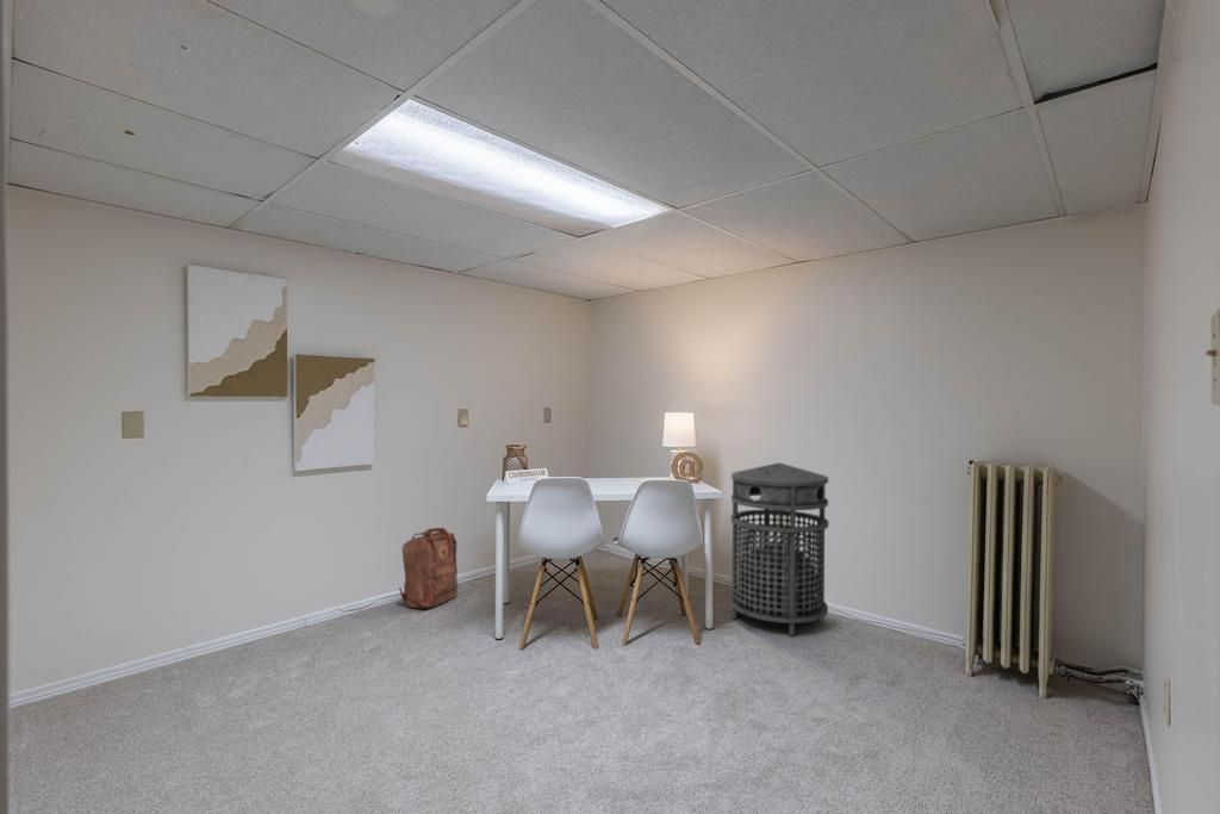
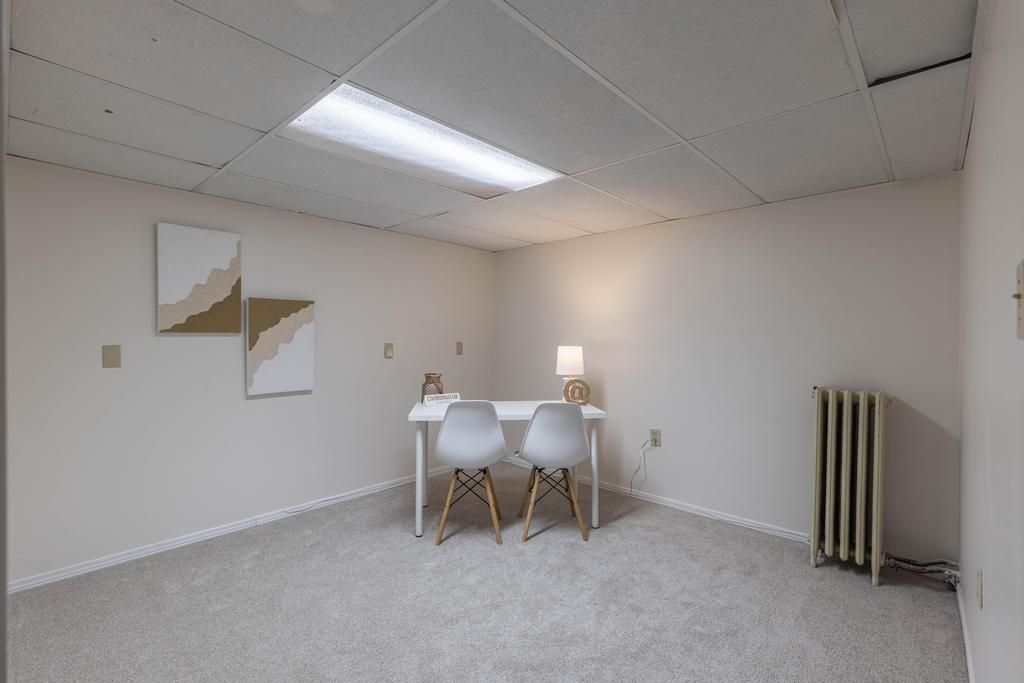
- trash can [729,461,830,638]
- backpack [398,527,459,609]
